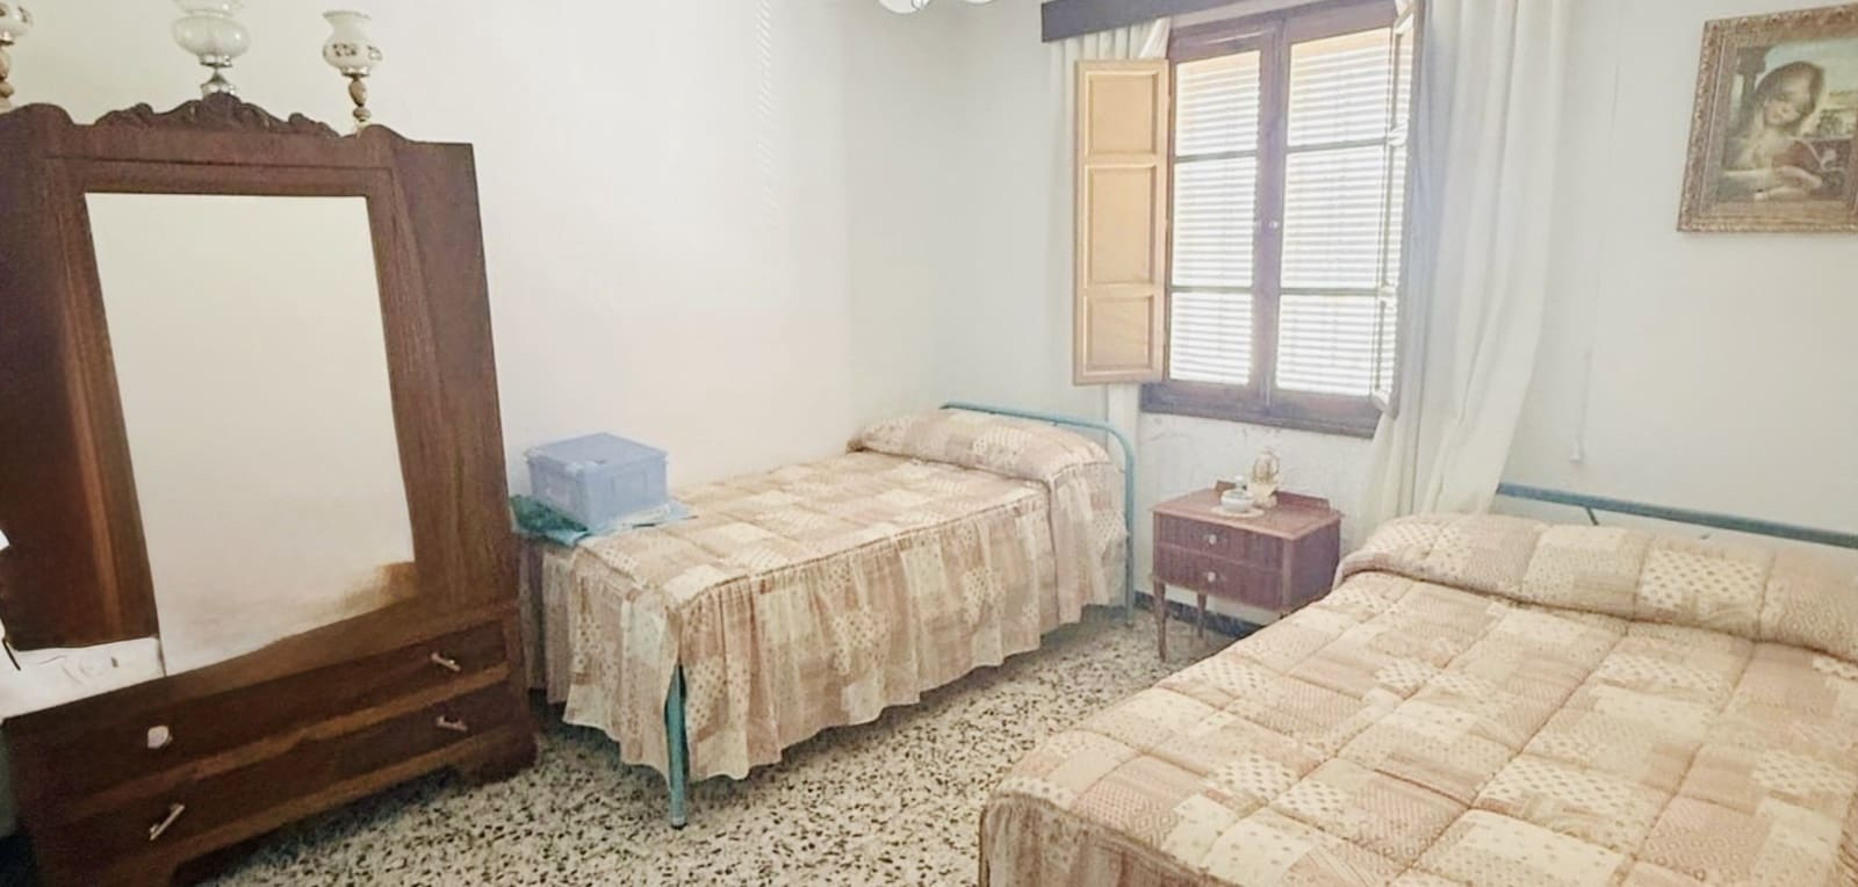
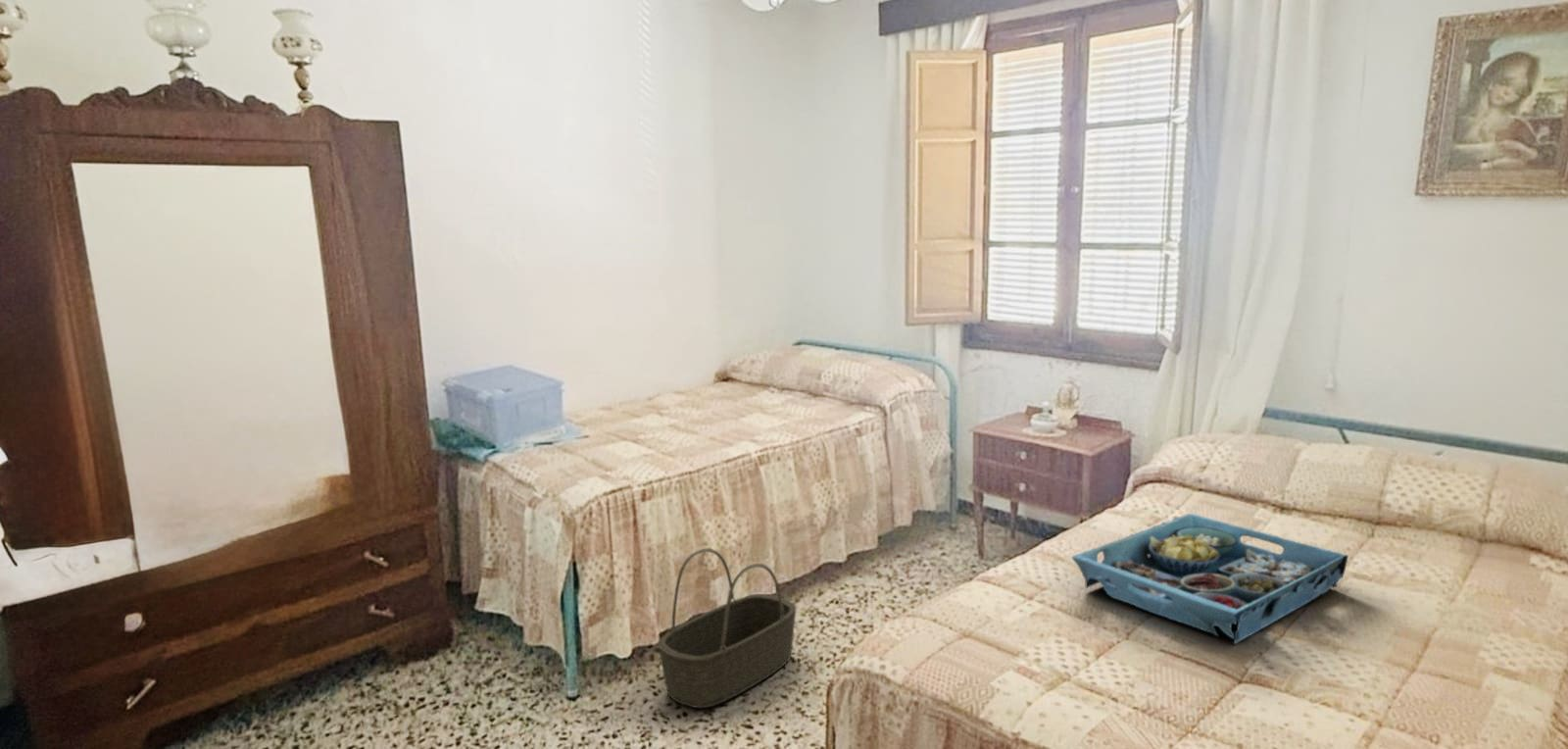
+ serving tray [1071,513,1349,645]
+ basket [657,547,797,709]
